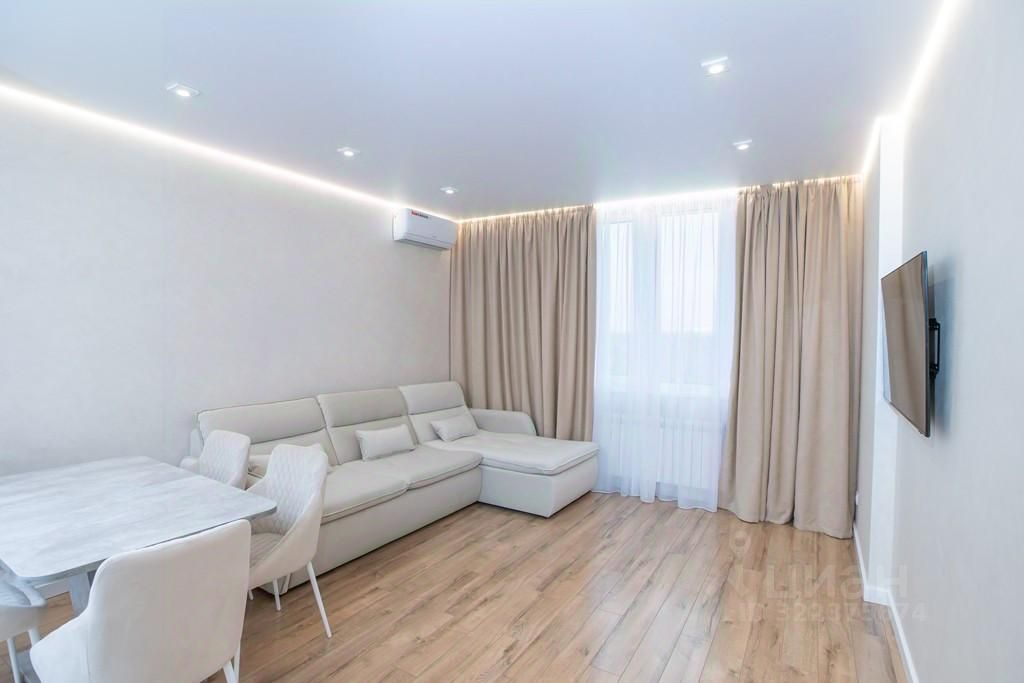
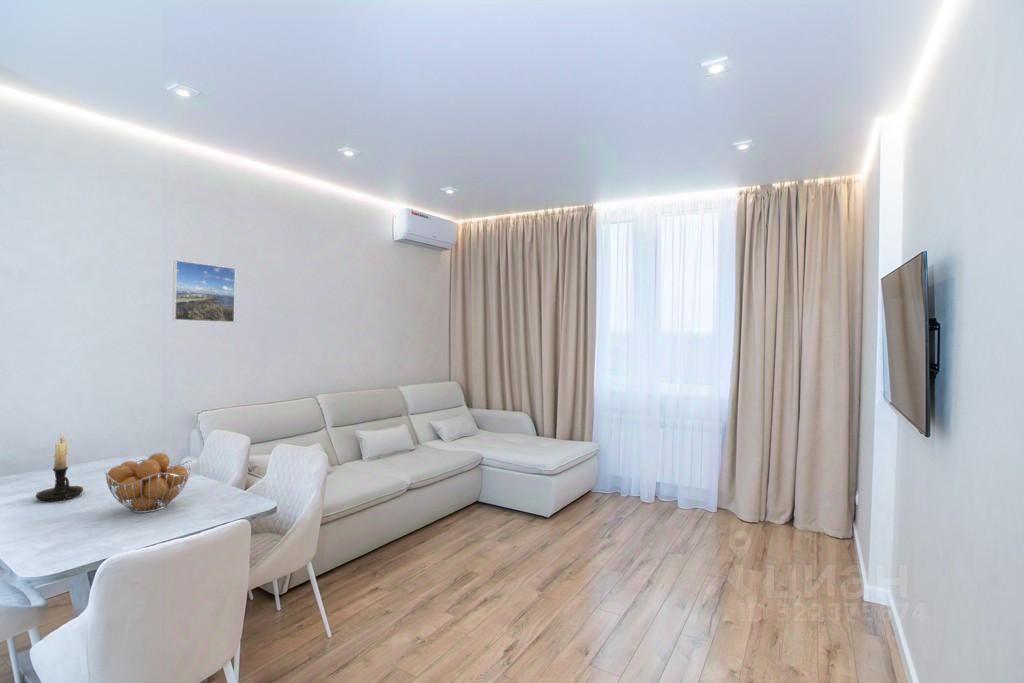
+ candle holder [35,429,84,502]
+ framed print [171,259,236,323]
+ fruit basket [104,452,193,514]
